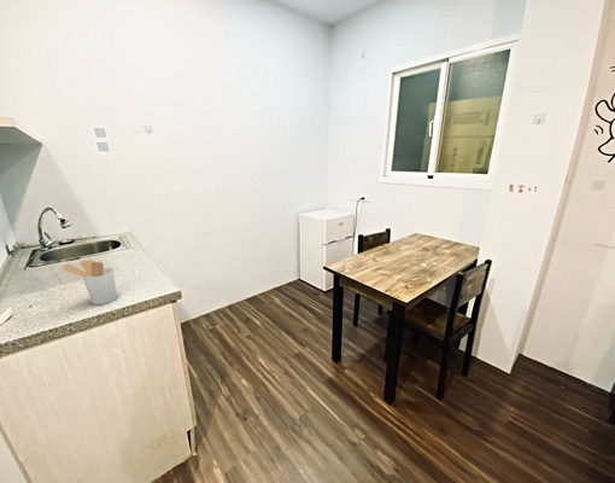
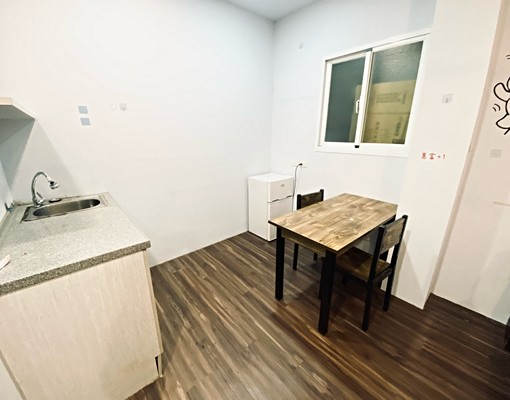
- utensil holder [62,258,118,305]
